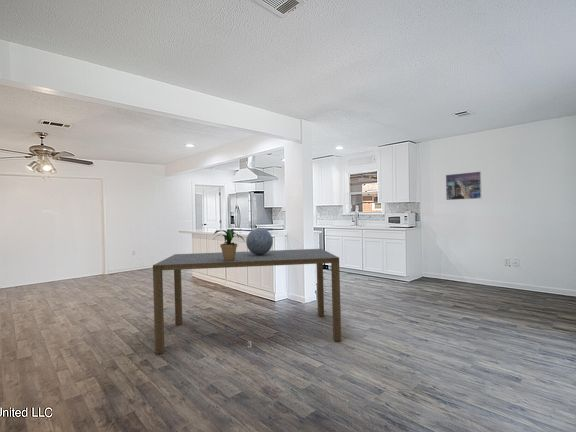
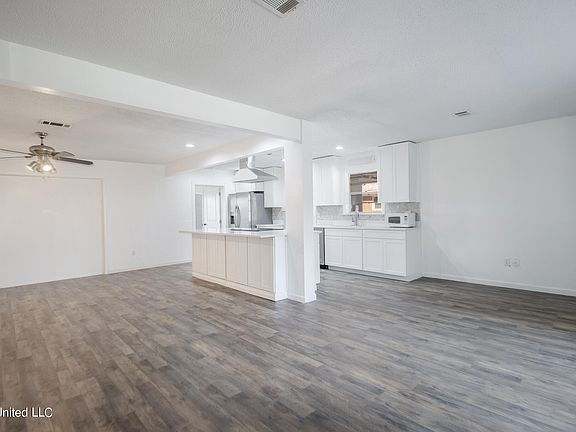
- decorative sphere [245,227,274,255]
- dining table [152,248,342,355]
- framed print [445,170,483,201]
- potted plant [212,228,246,261]
